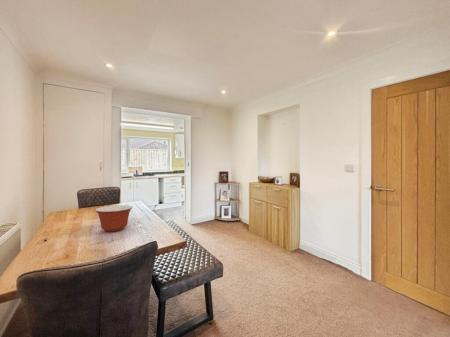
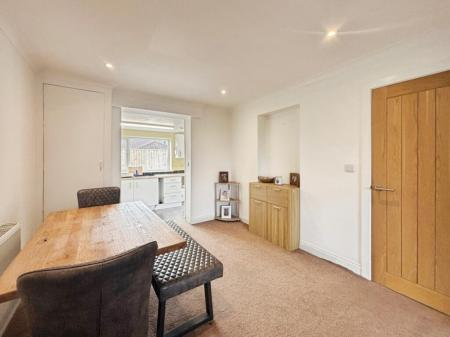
- mixing bowl [94,204,134,233]
